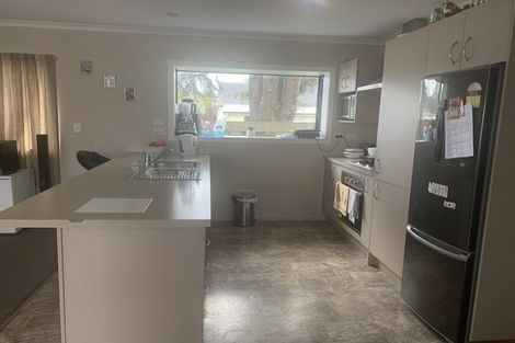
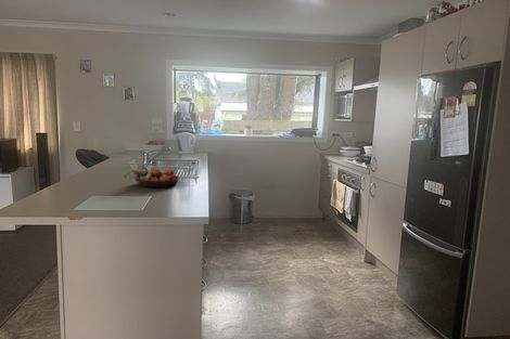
+ fruit bowl [131,165,180,188]
